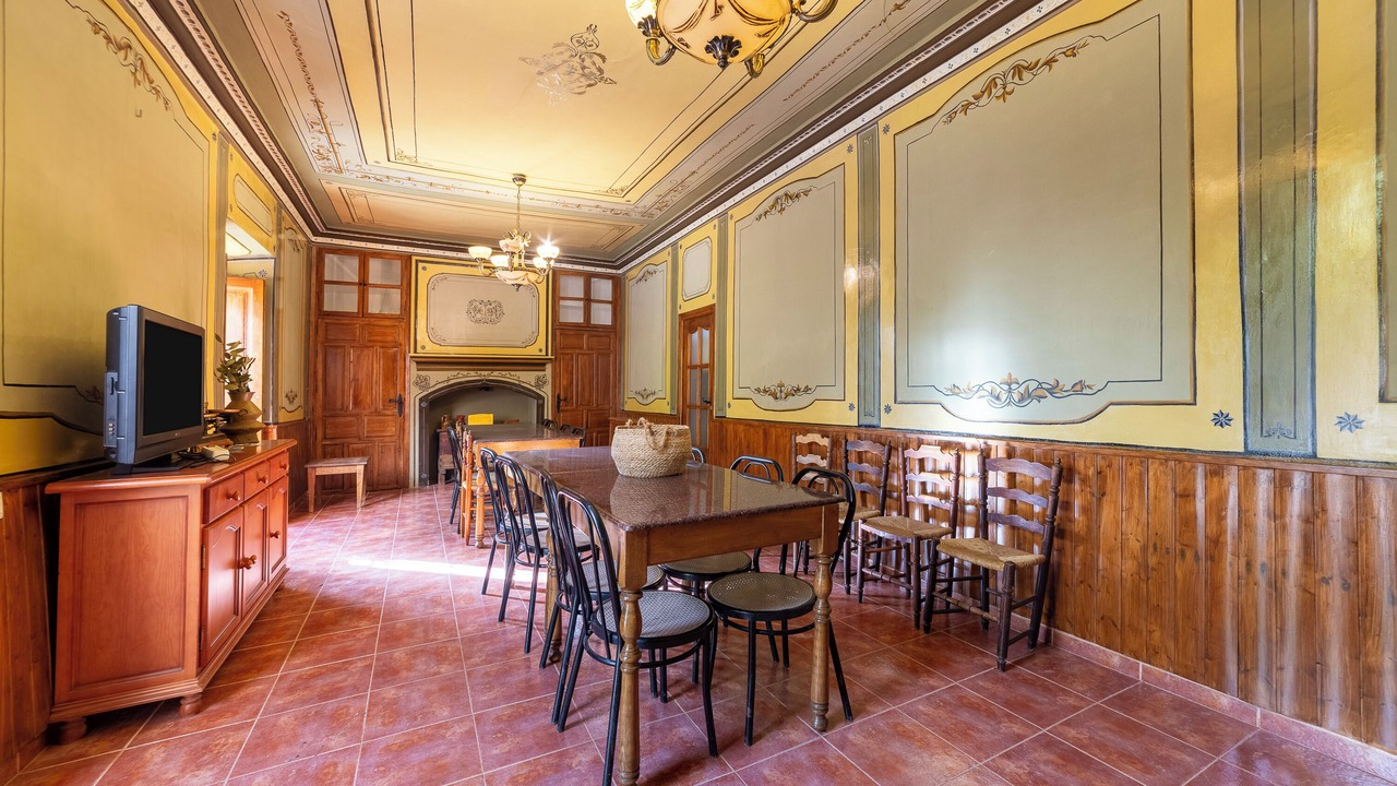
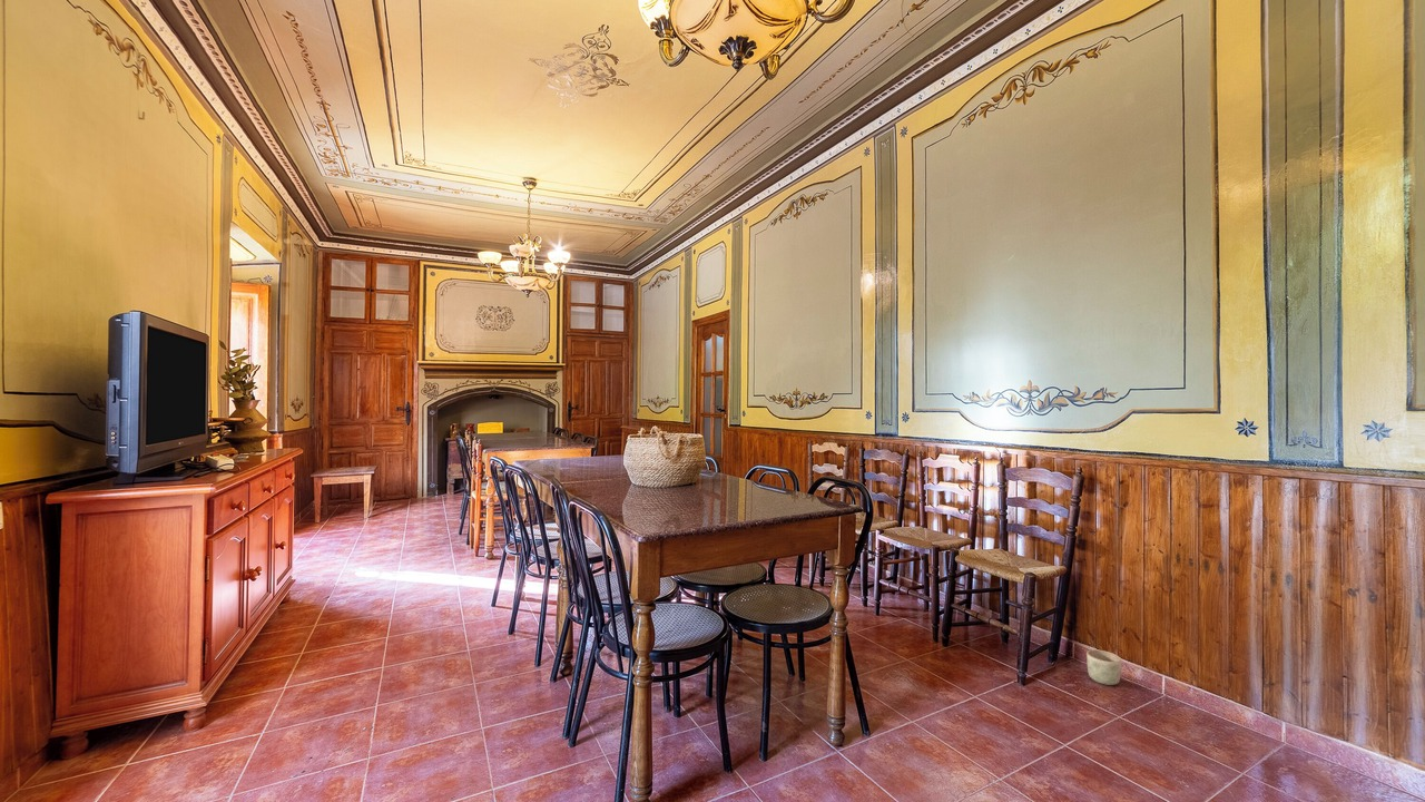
+ planter [1085,648,1122,686]
